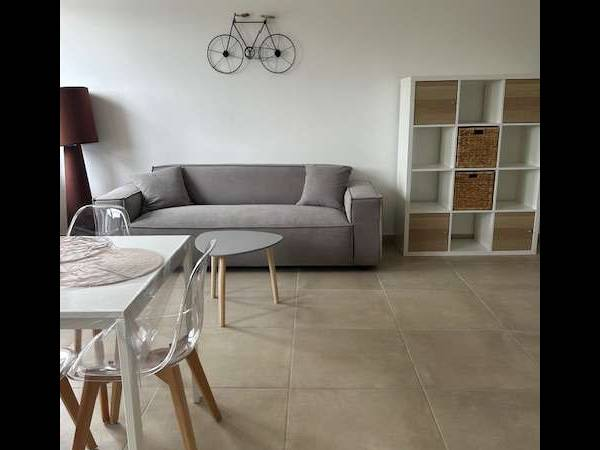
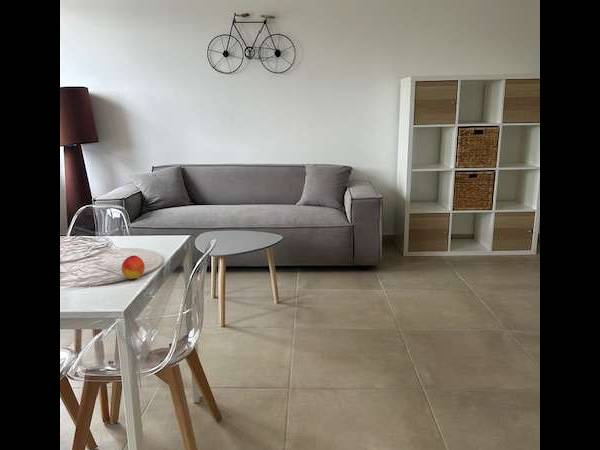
+ peach [120,255,146,280]
